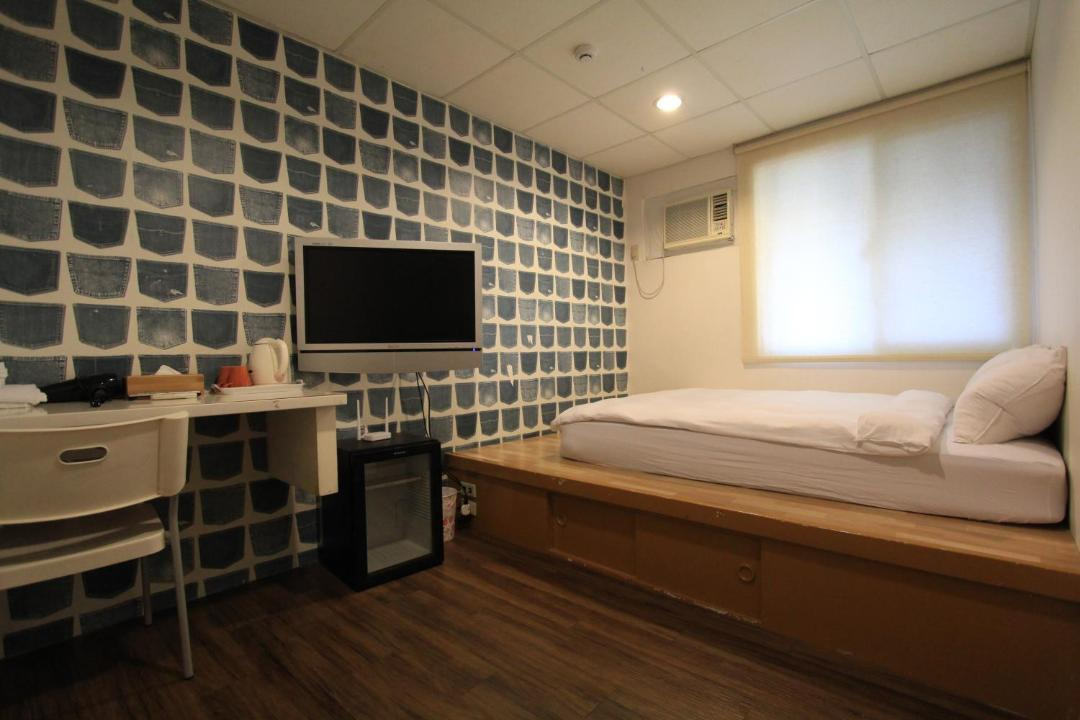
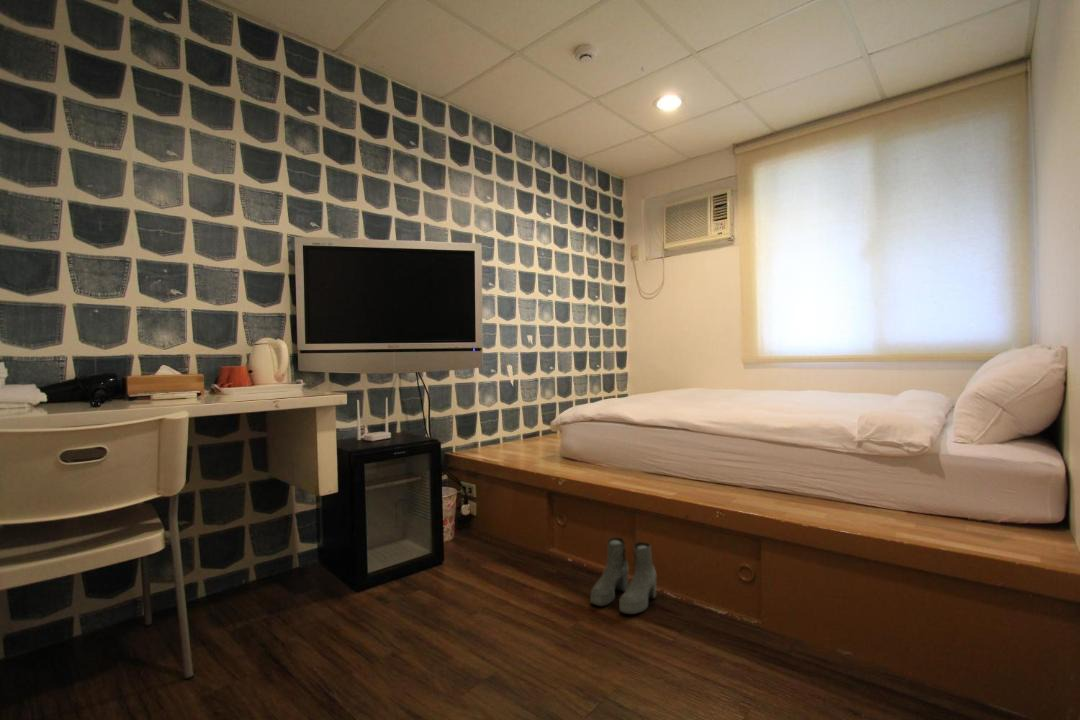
+ boots [589,536,657,615]
